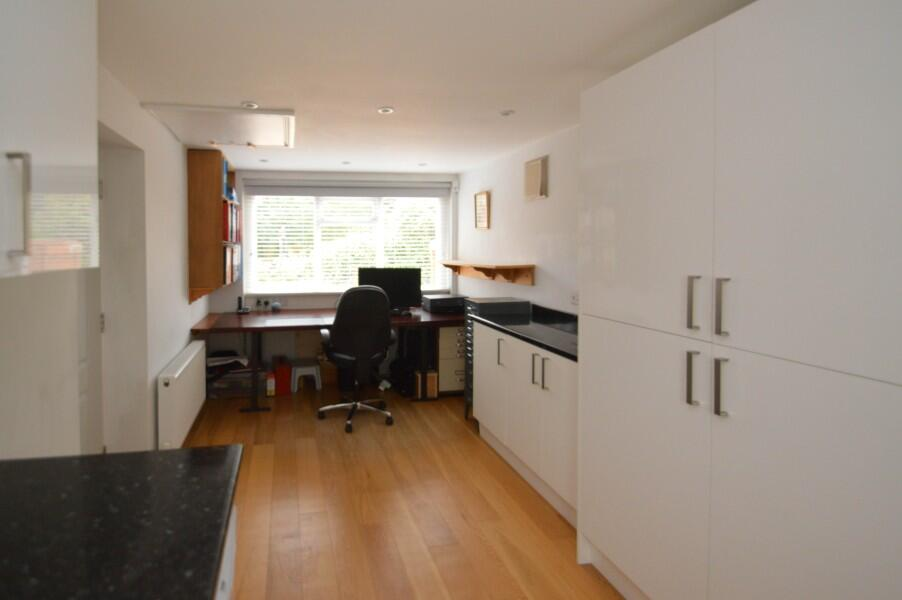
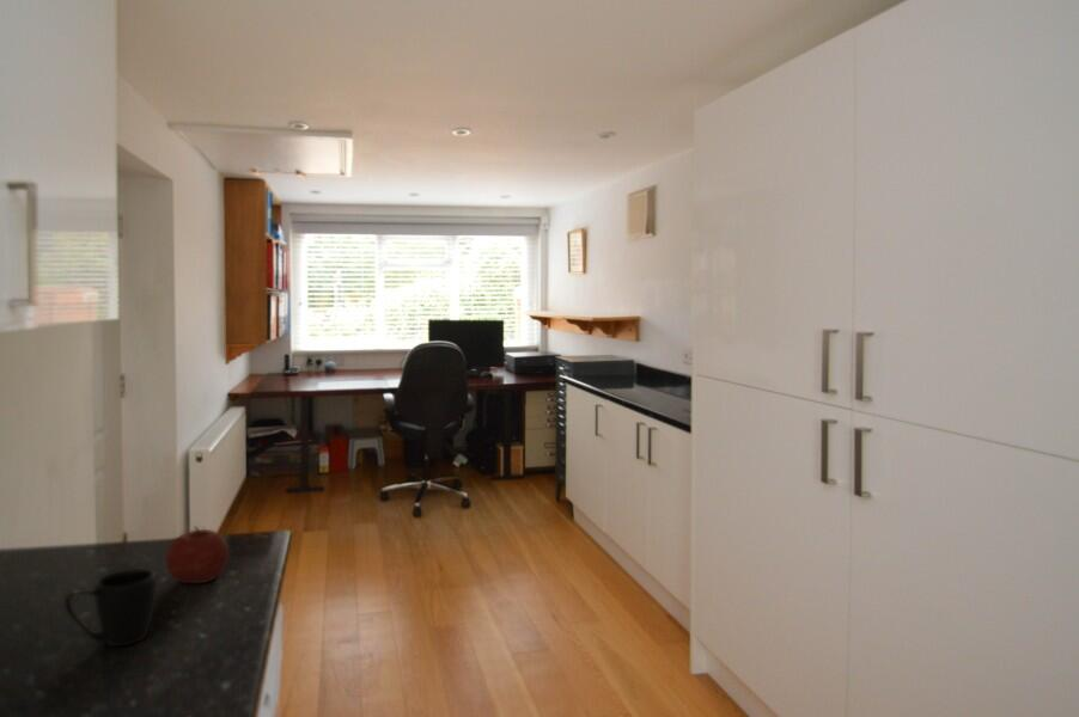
+ mug [63,568,158,648]
+ fruit [165,525,230,584]
